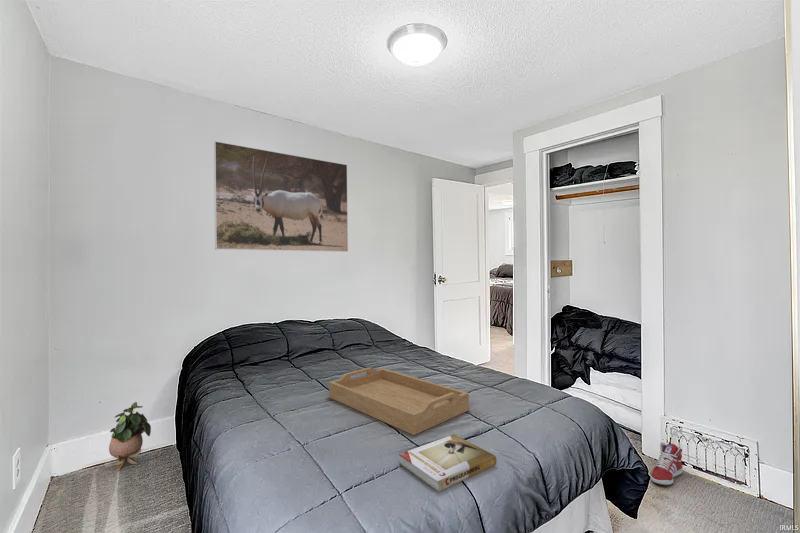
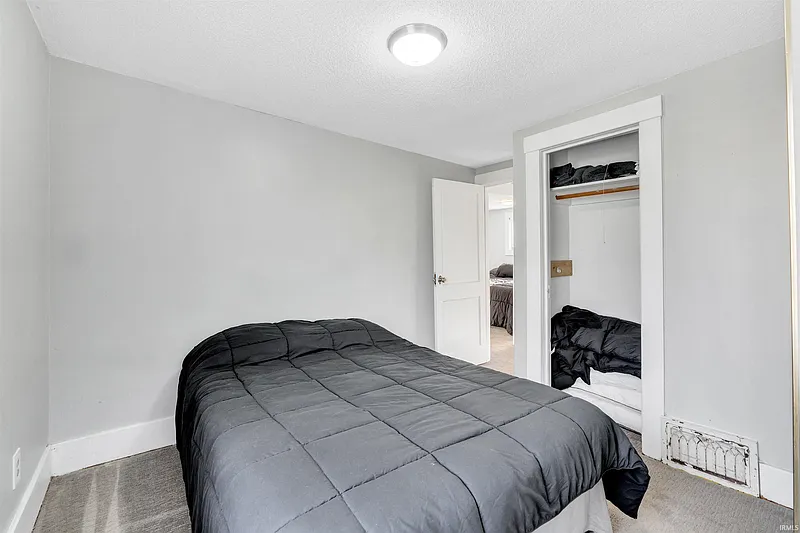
- serving tray [328,367,470,436]
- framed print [213,140,349,253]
- book [398,434,498,493]
- sneaker [650,442,684,486]
- potted plant [108,401,152,472]
